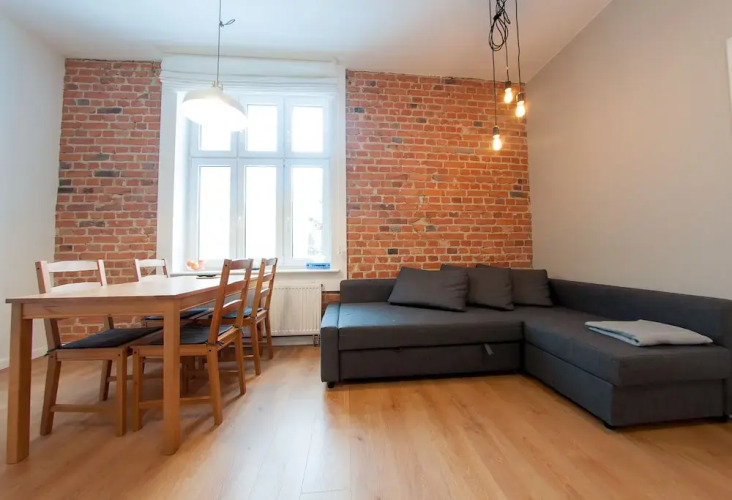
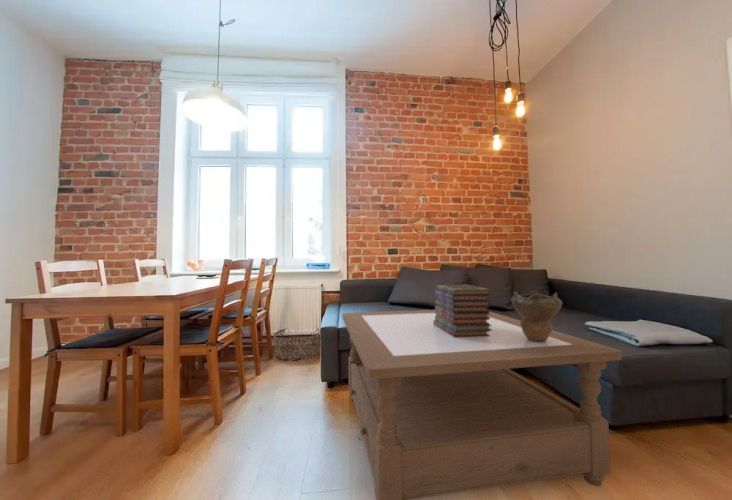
+ book stack [433,284,492,337]
+ decorative bowl [510,290,564,342]
+ coffee table [341,309,623,500]
+ basket [272,328,321,361]
